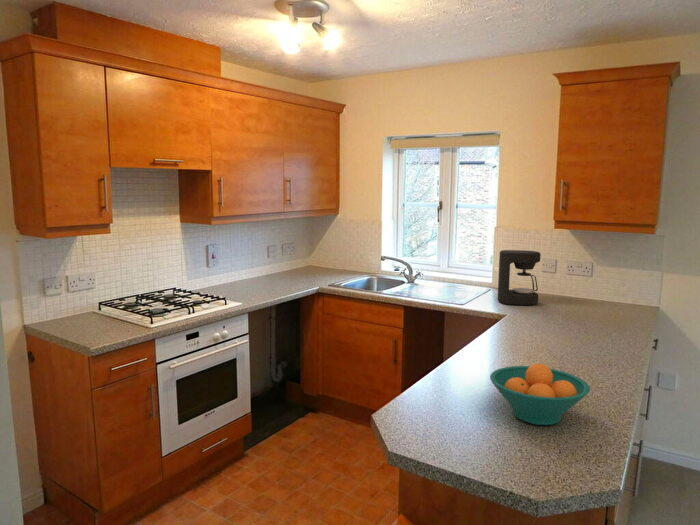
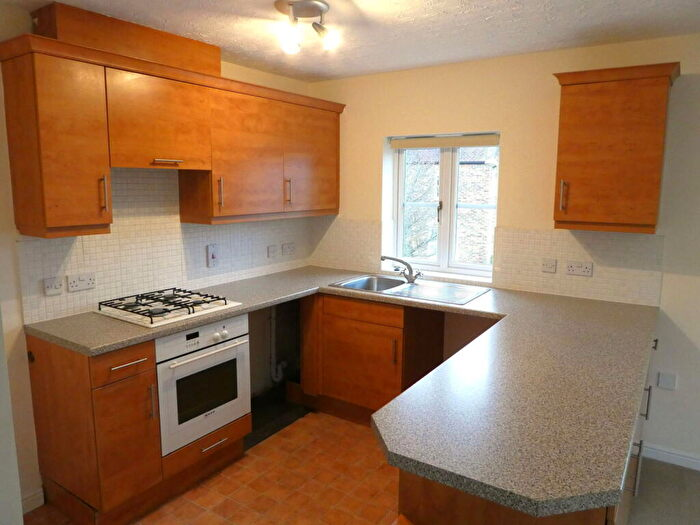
- fruit bowl [489,363,591,426]
- coffee maker [497,249,542,306]
